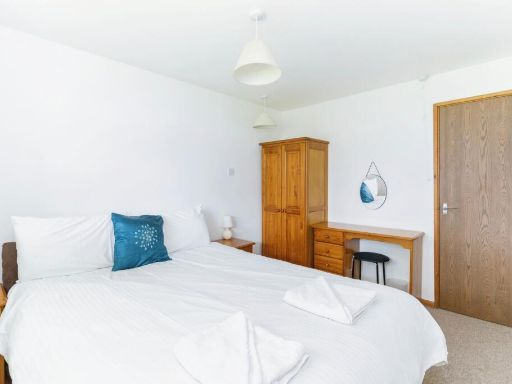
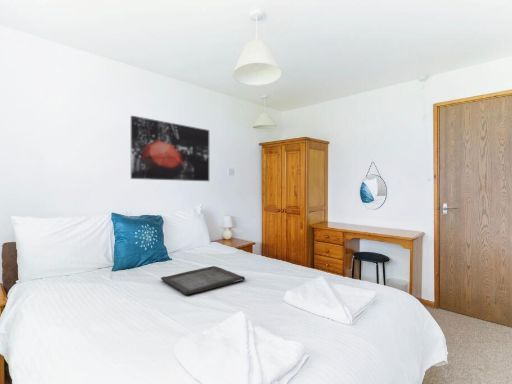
+ wall art [130,115,210,182]
+ serving tray [160,265,246,296]
